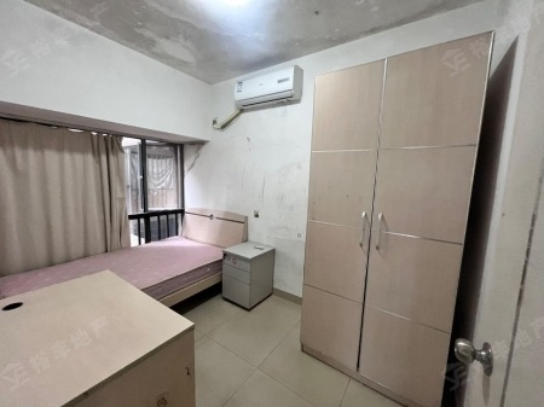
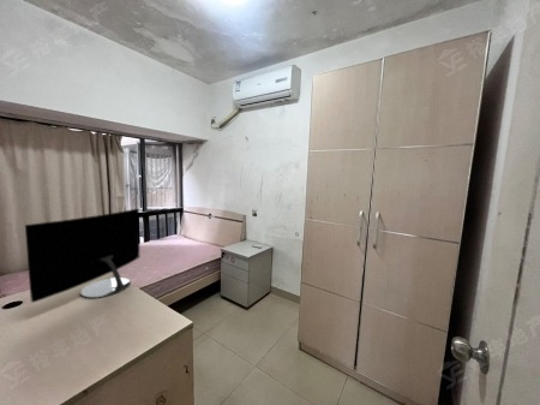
+ monitor [24,208,140,304]
